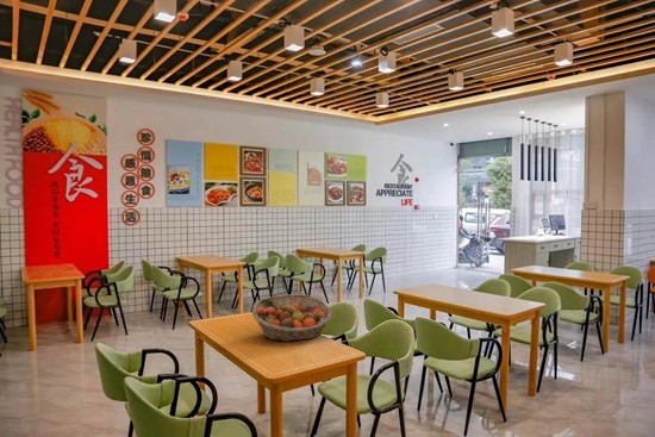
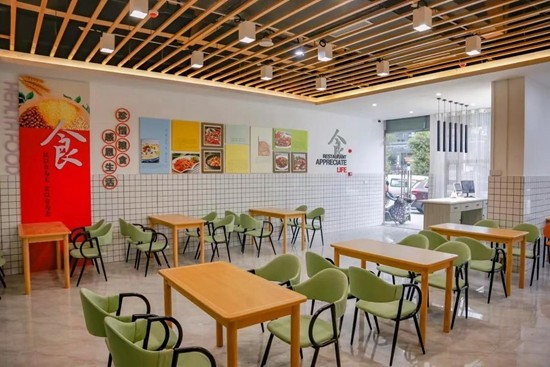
- fruit basket [251,293,333,343]
